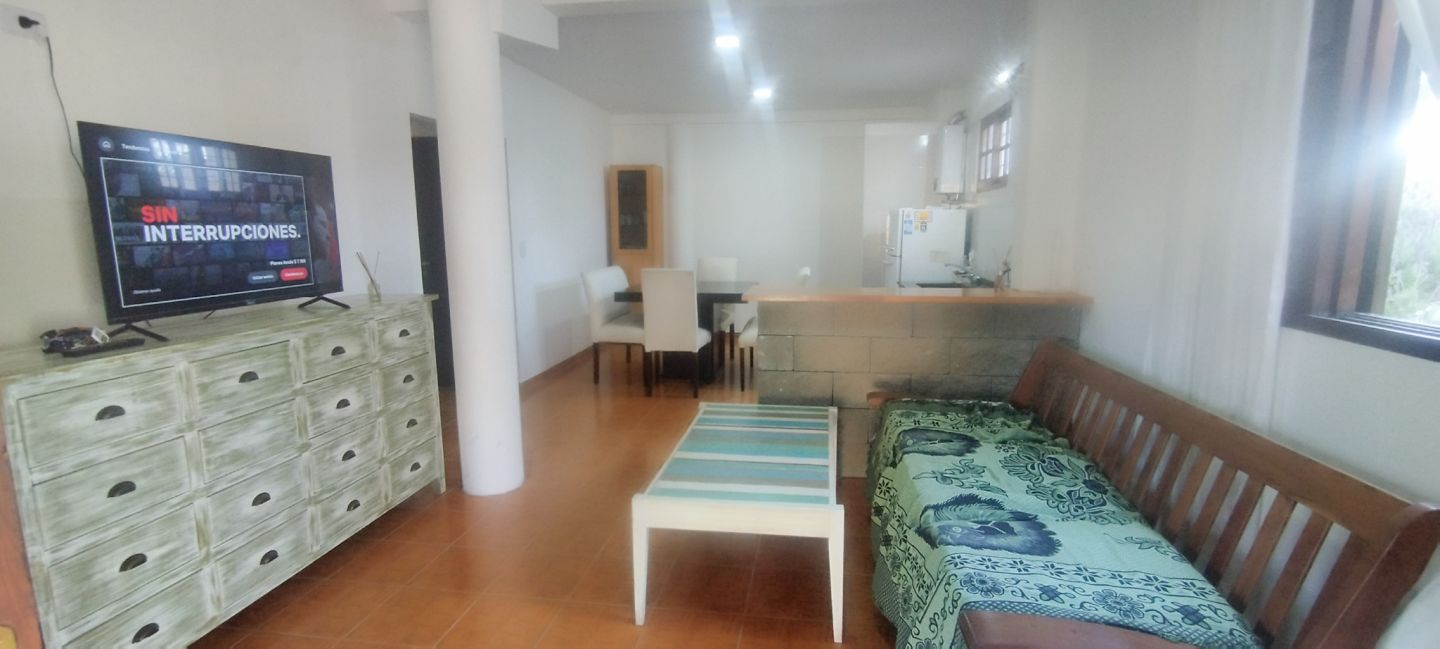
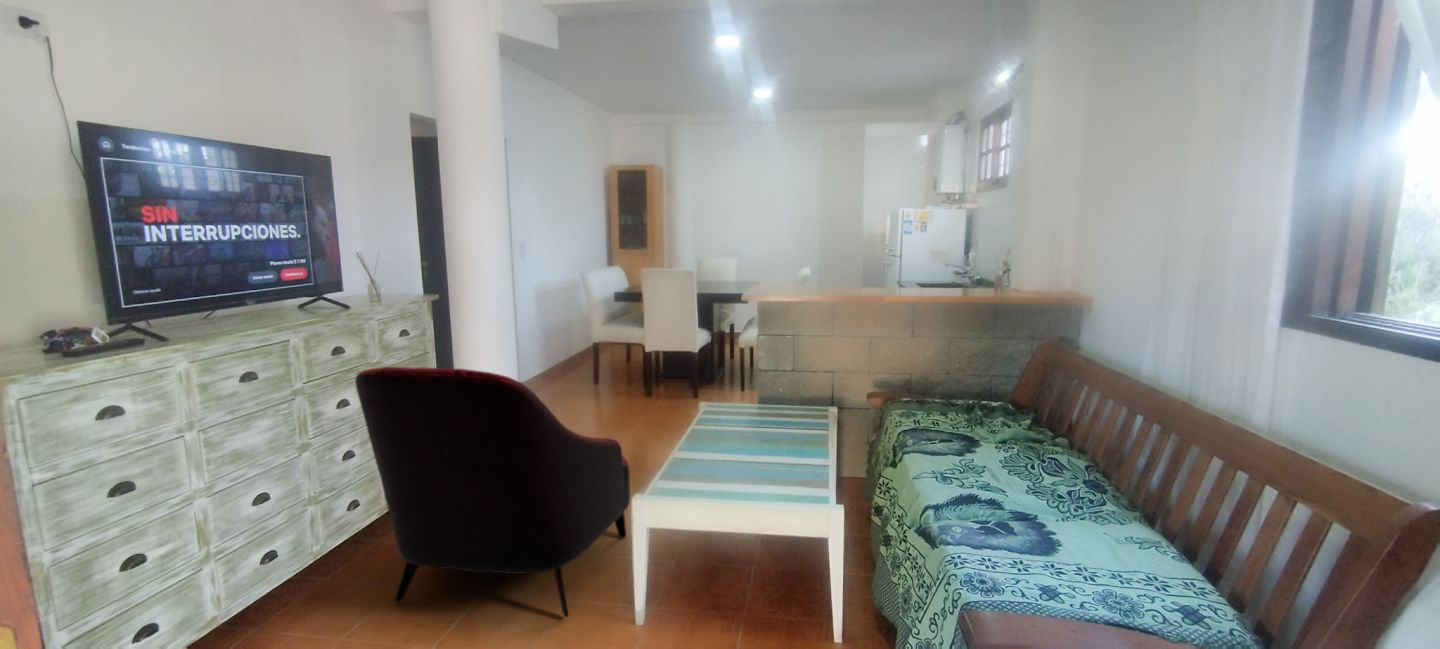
+ armchair [354,366,631,618]
